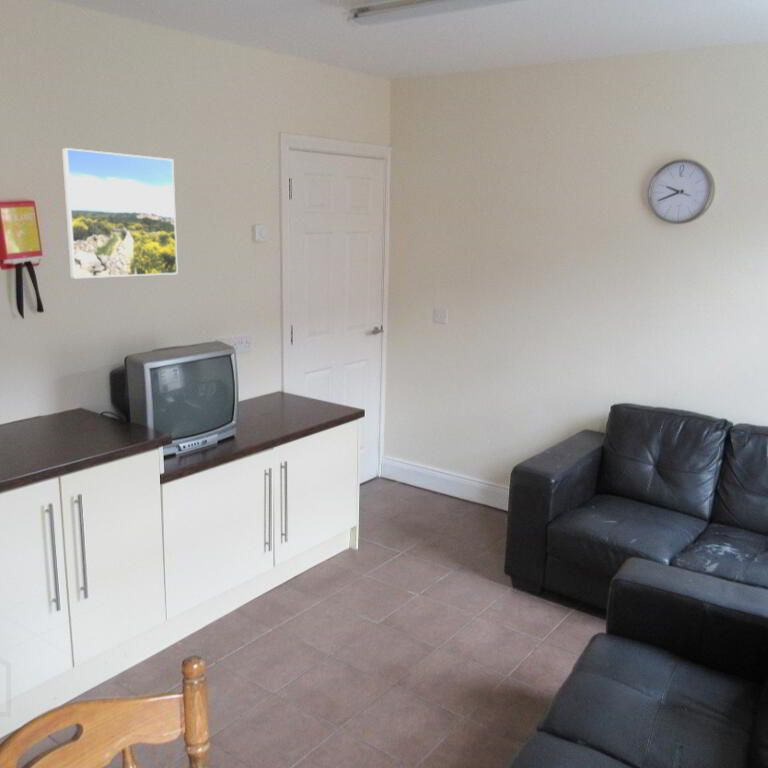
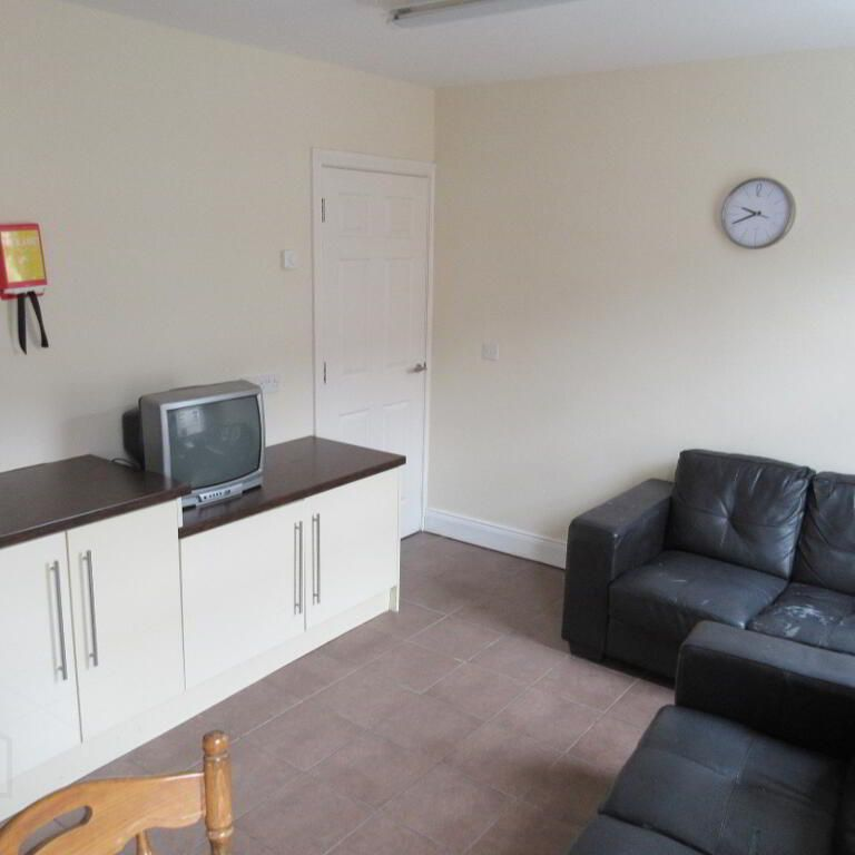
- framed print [61,147,179,280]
